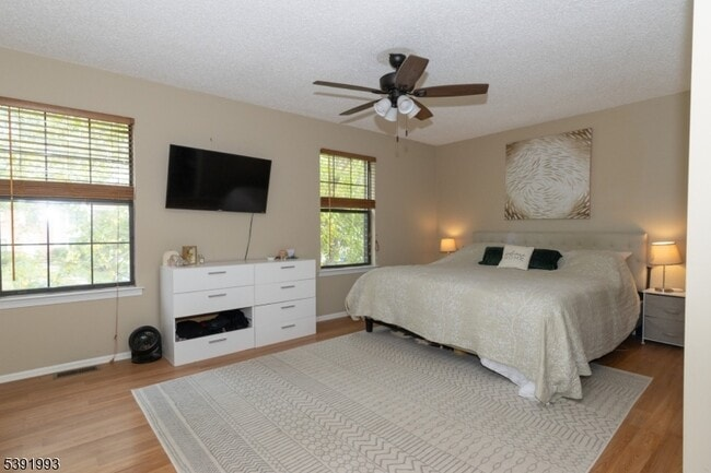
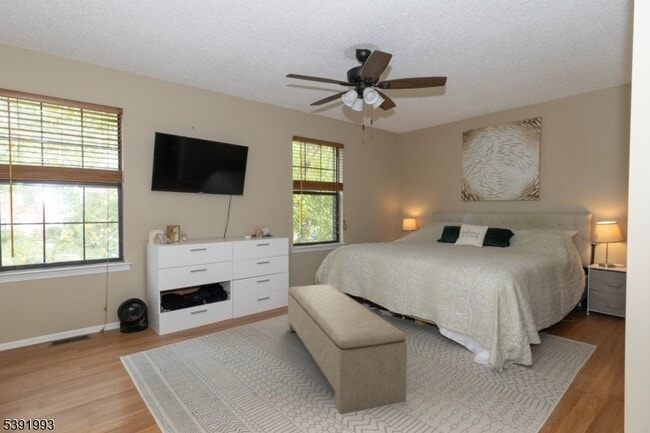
+ bench [287,284,408,415]
